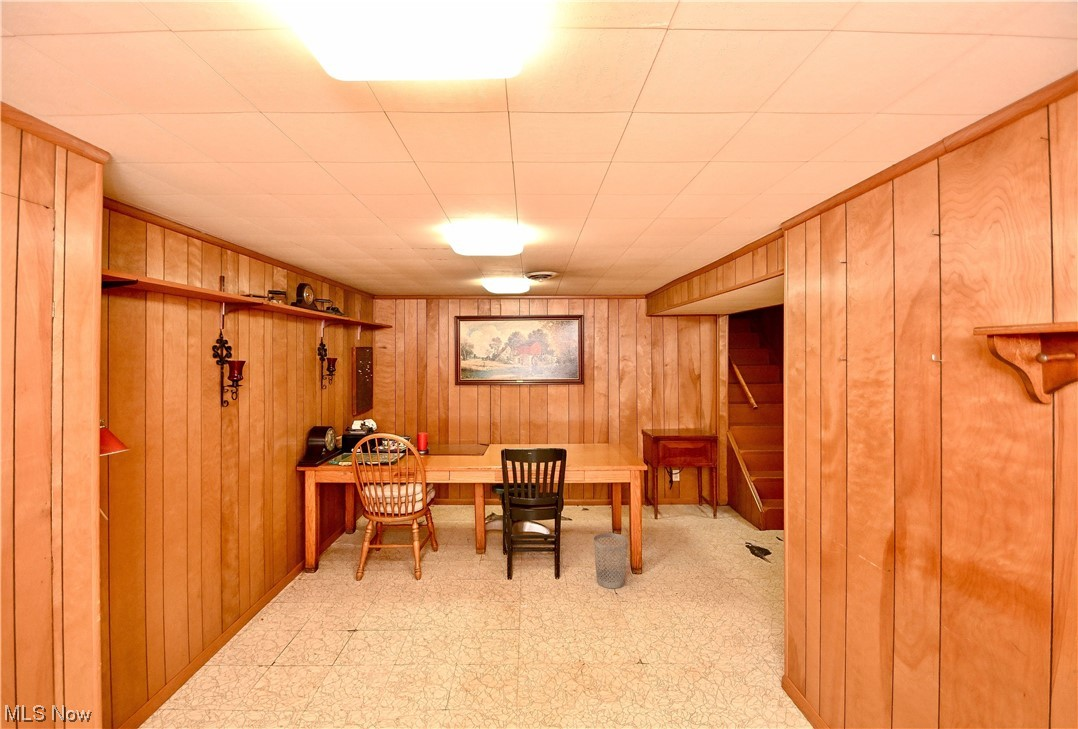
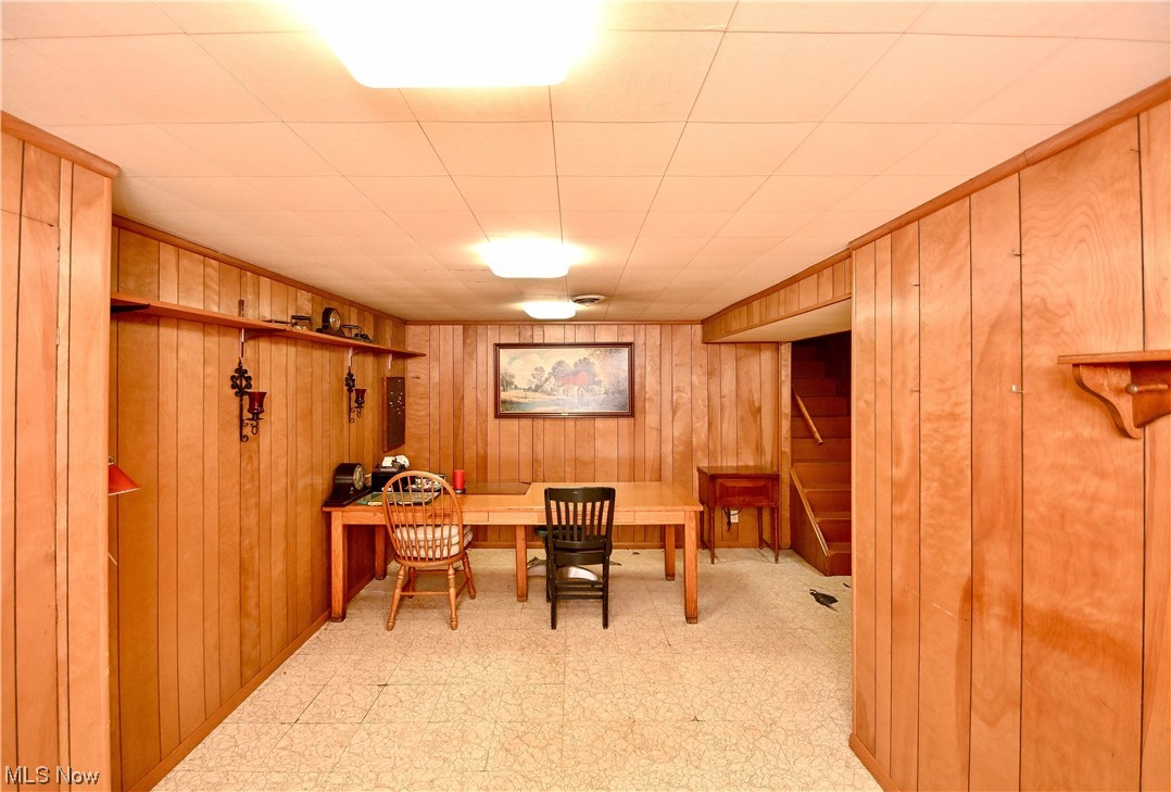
- wastebasket [592,532,629,589]
